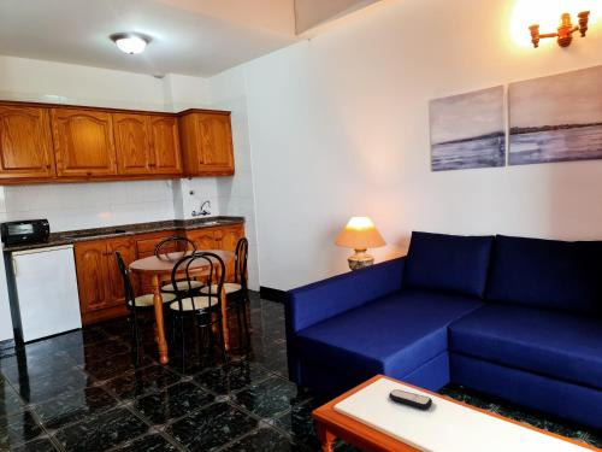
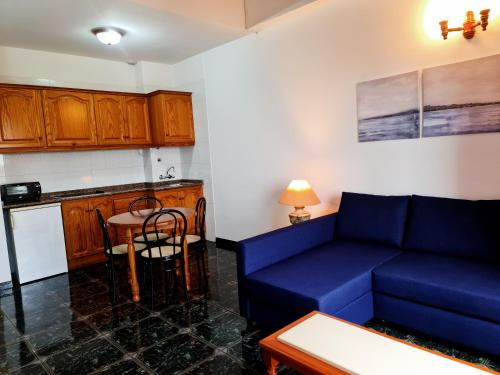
- remote control [388,388,433,410]
